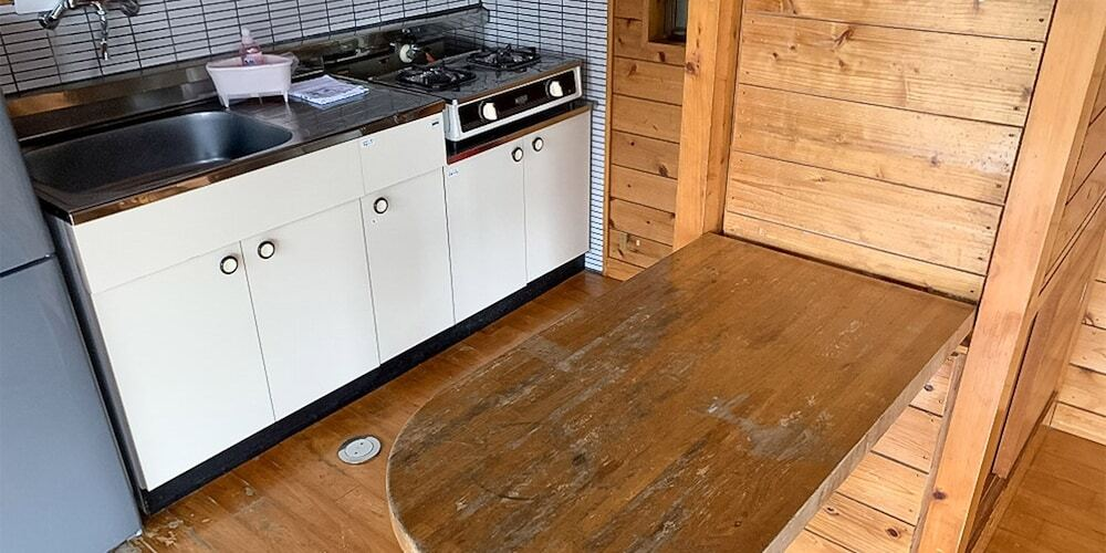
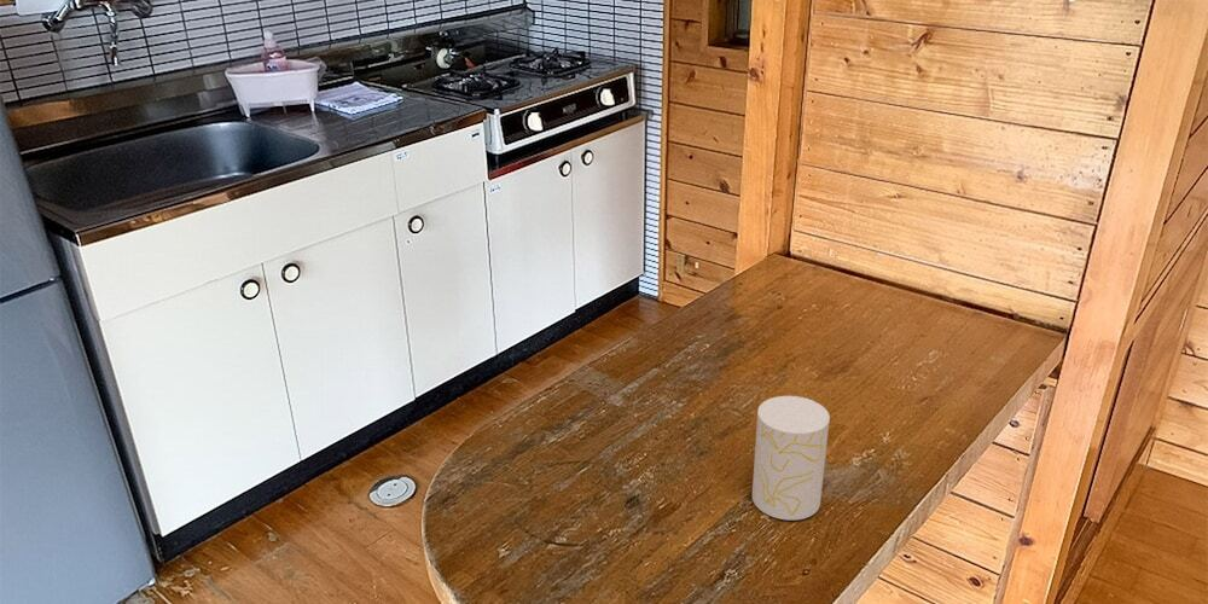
+ cup [751,395,831,521]
